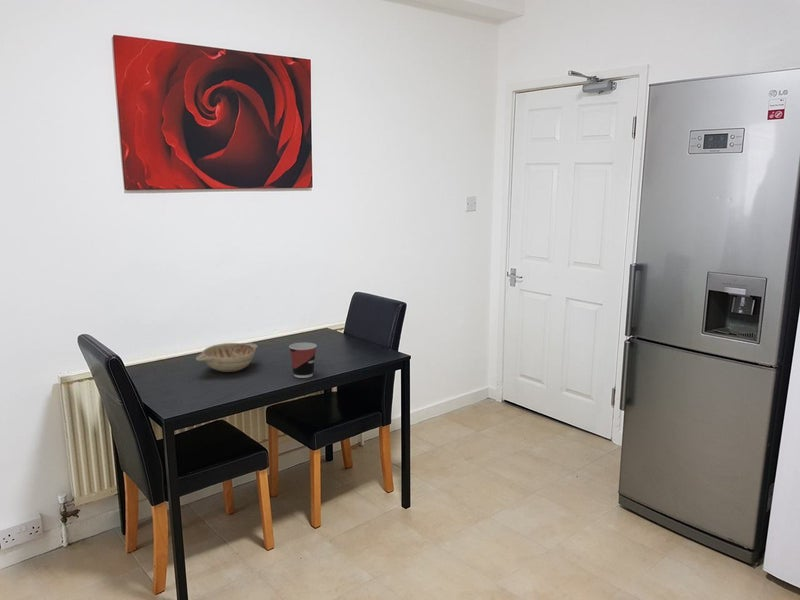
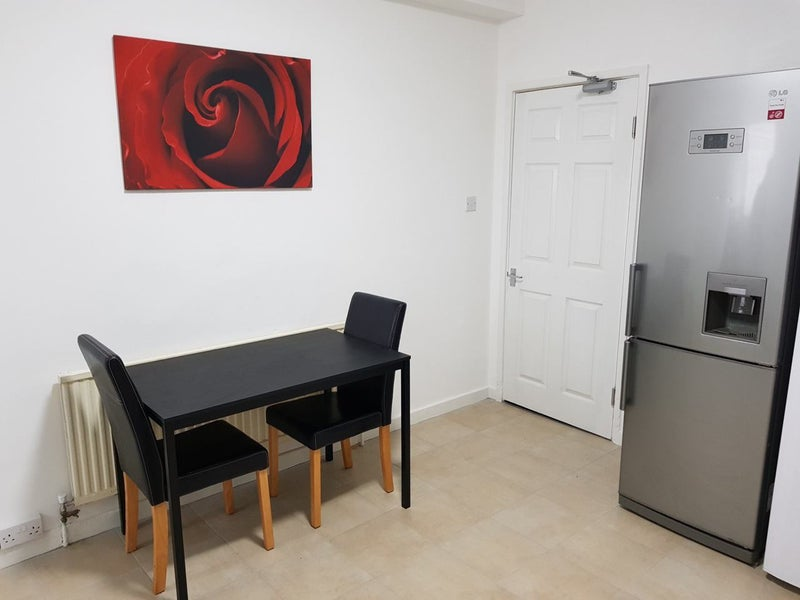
- decorative bowl [195,342,259,373]
- cup [288,342,318,379]
